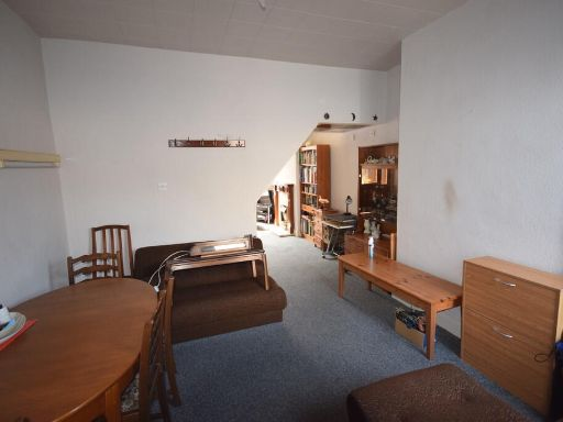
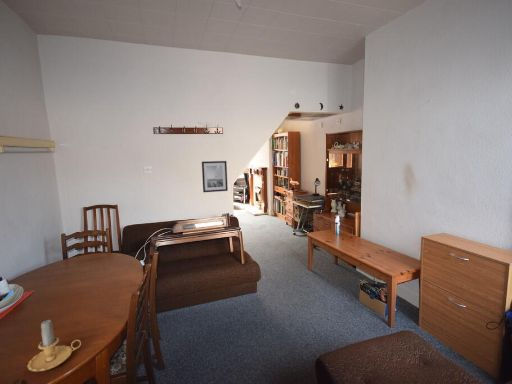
+ candle [27,319,82,372]
+ wall art [201,160,229,193]
